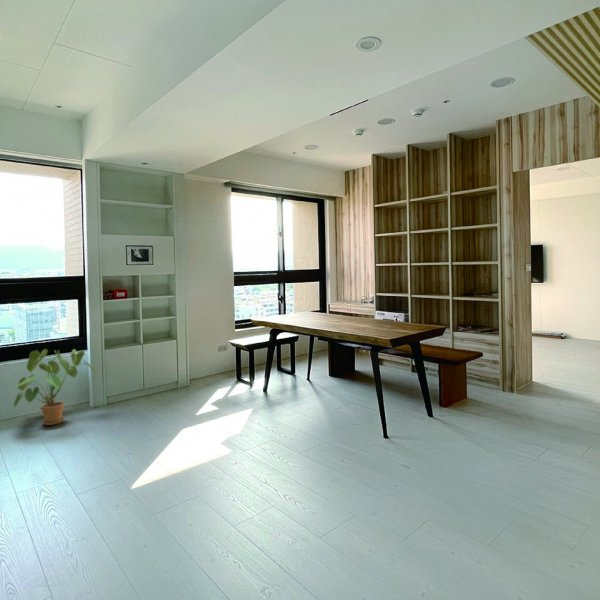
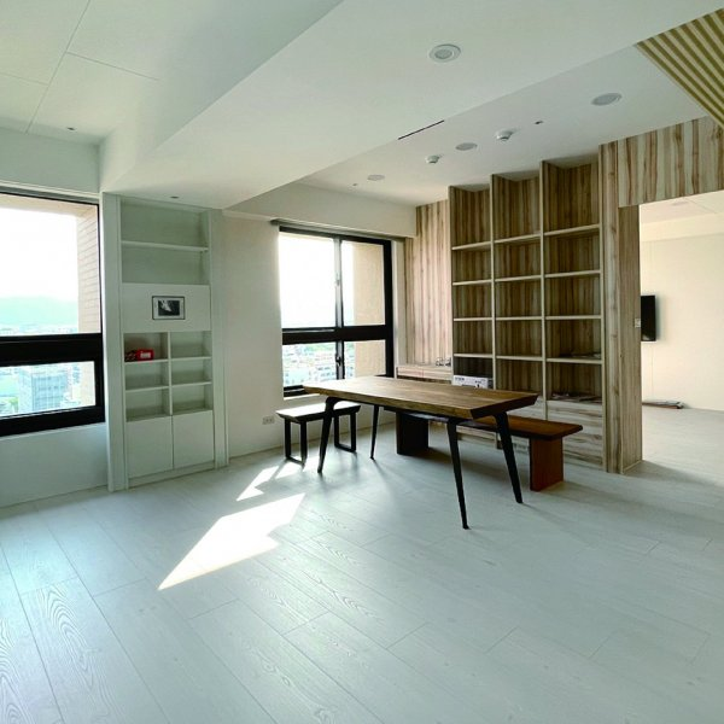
- house plant [12,348,100,426]
